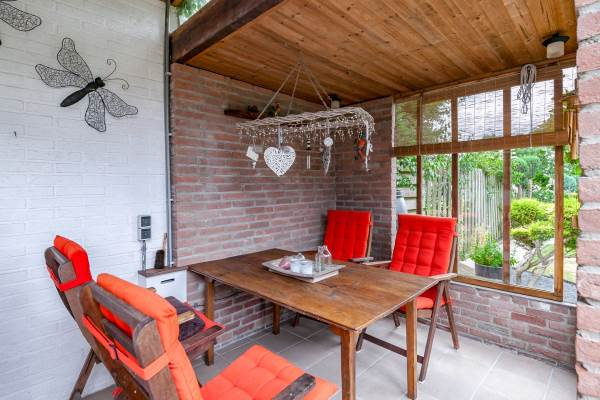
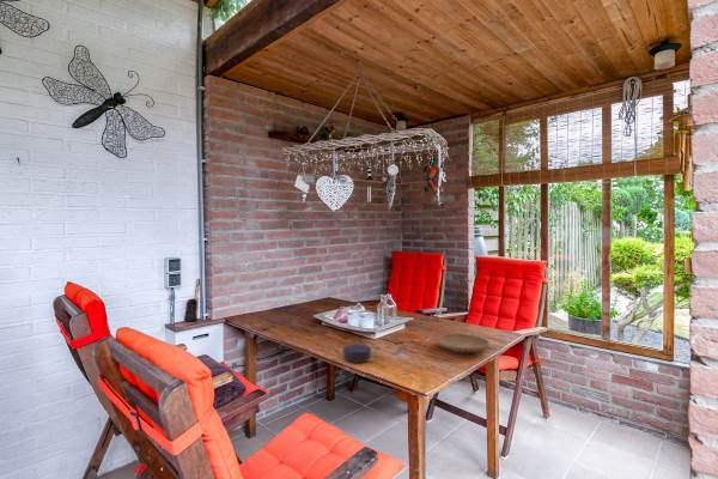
+ candle [342,342,375,364]
+ plate [436,333,491,354]
